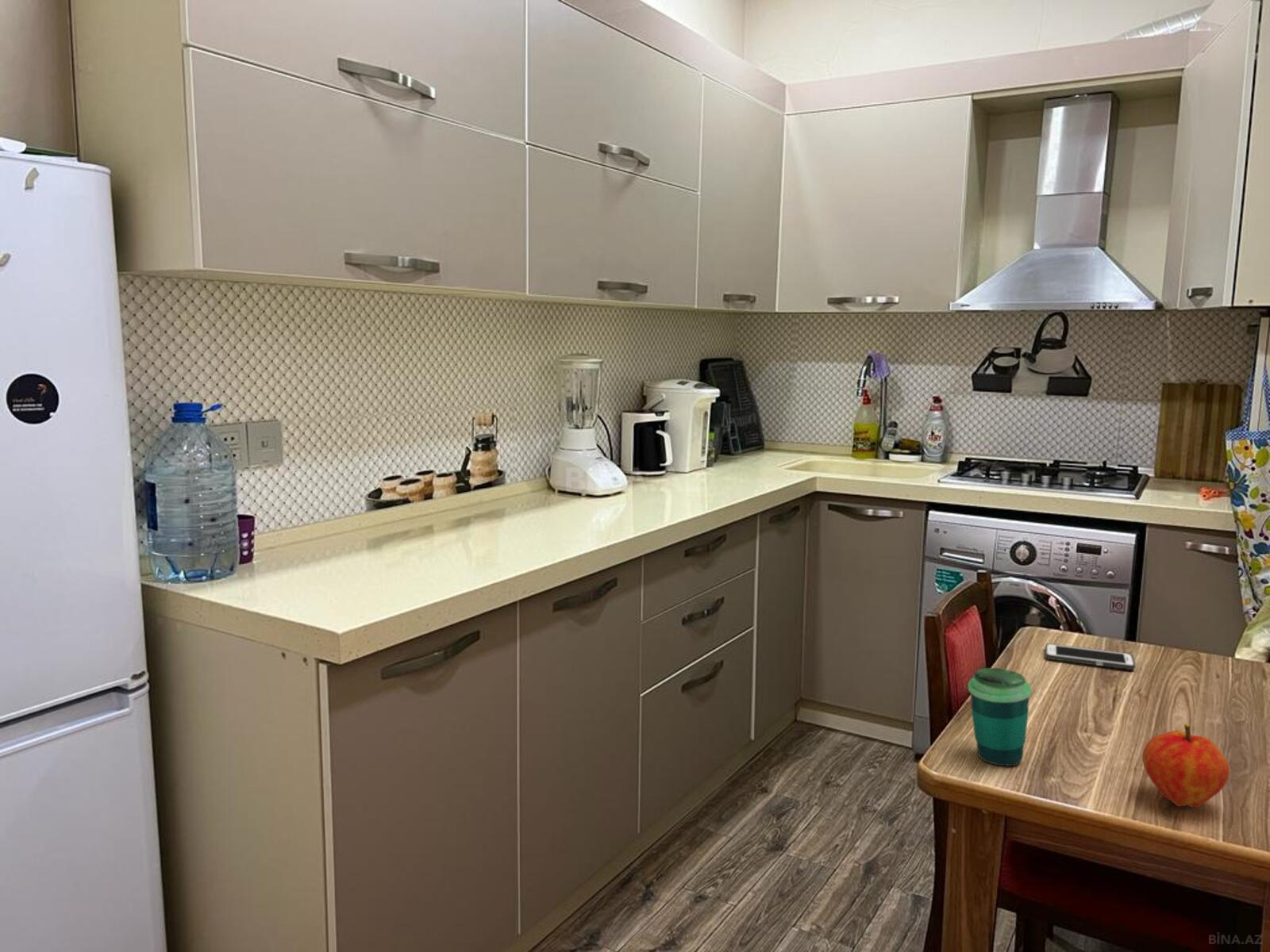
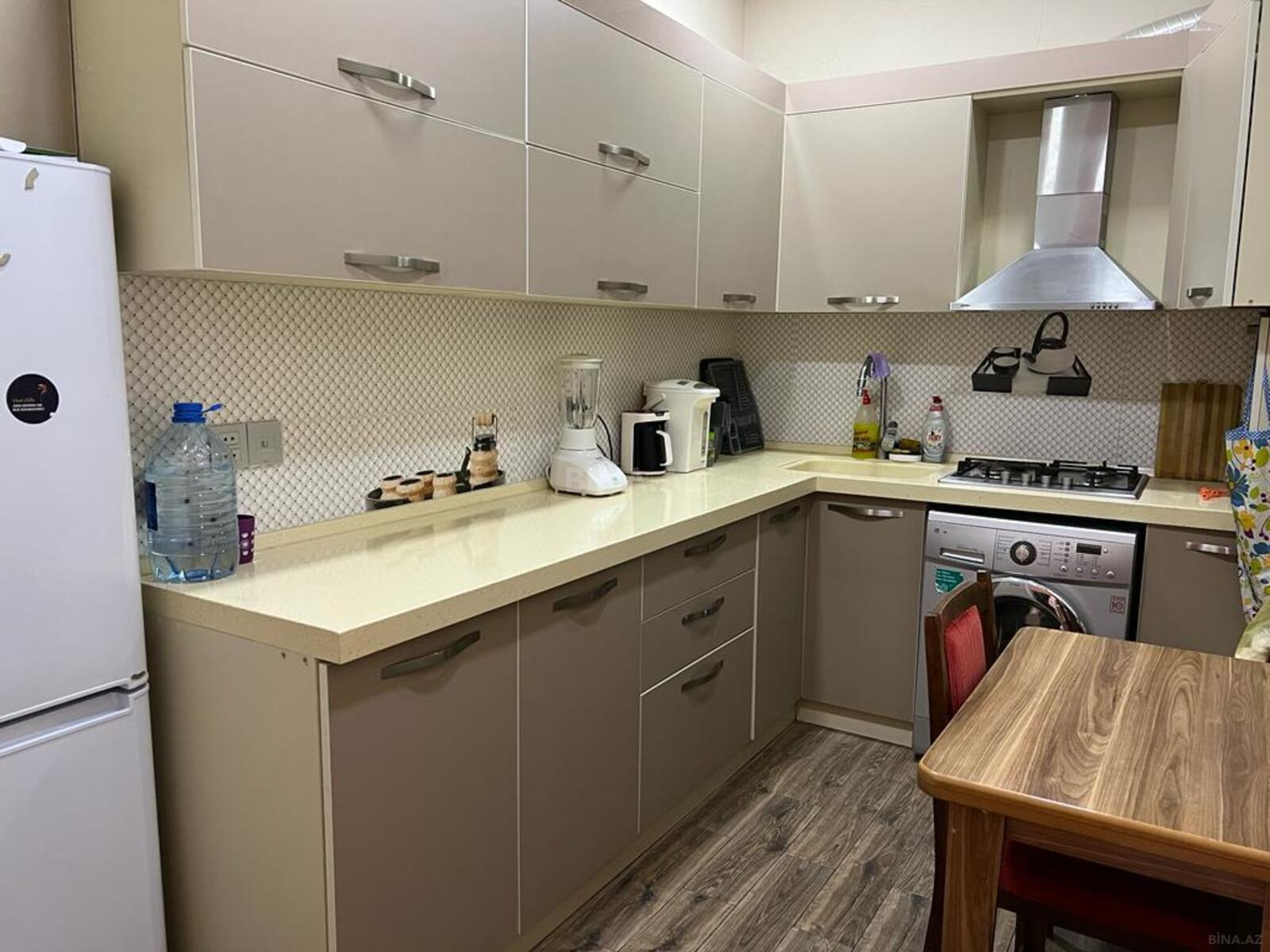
- cell phone [1045,643,1136,670]
- fruit [1141,723,1230,808]
- cup [968,667,1032,766]
